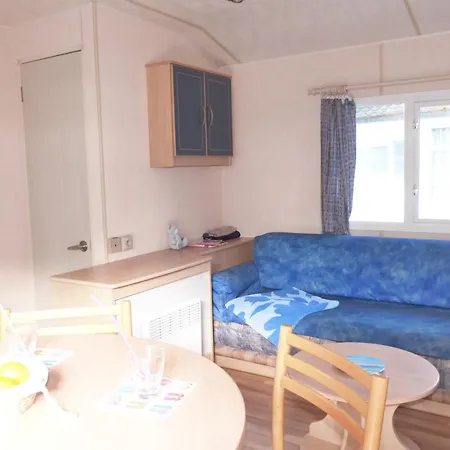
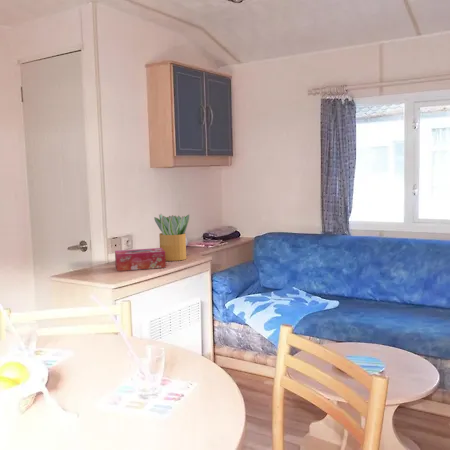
+ tissue box [114,247,167,272]
+ potted plant [153,213,190,262]
